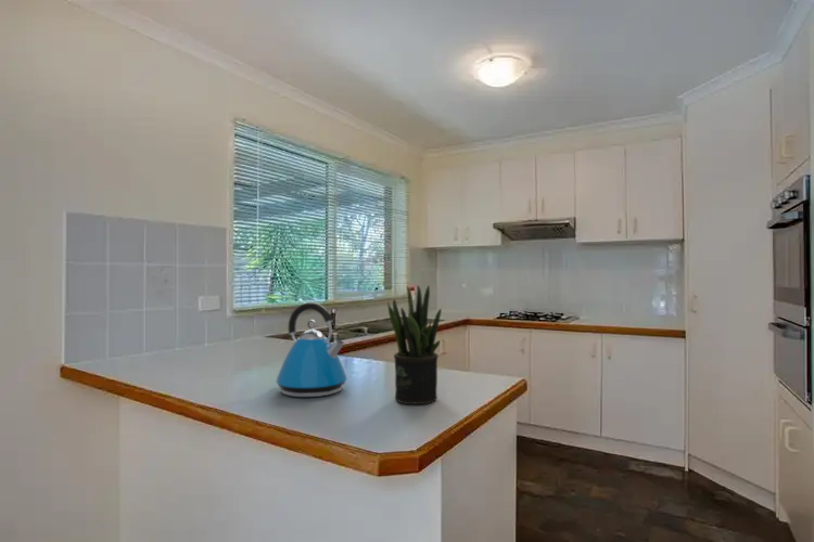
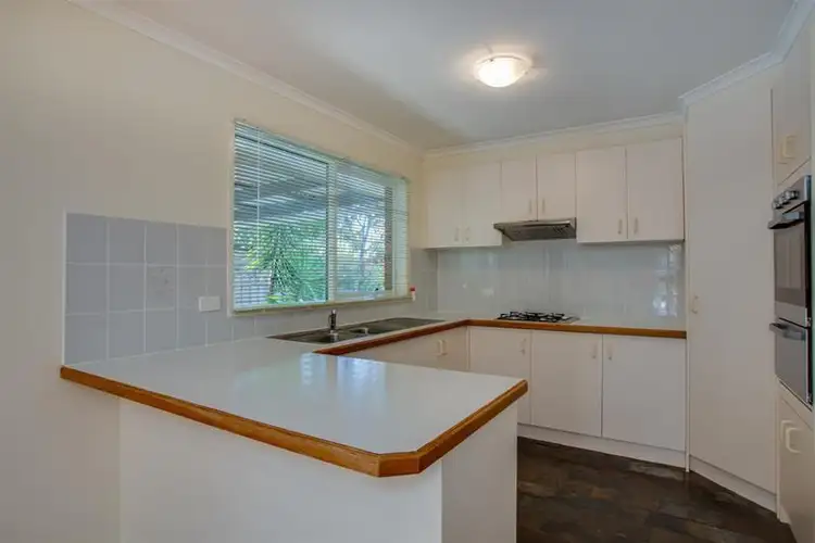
- kettle [275,301,348,398]
- potted plant [386,284,443,405]
